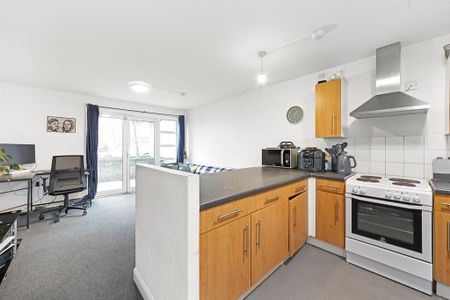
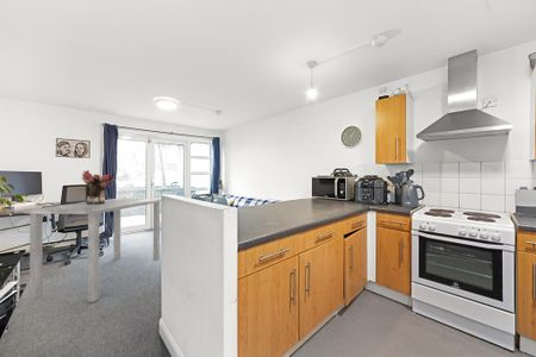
+ bouquet [81,169,114,205]
+ dining table [23,198,162,303]
